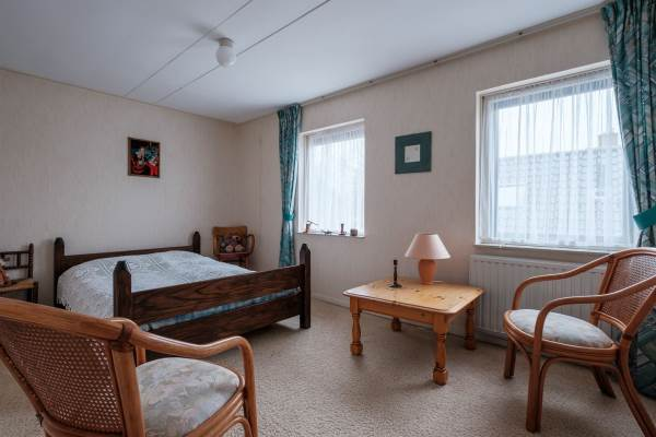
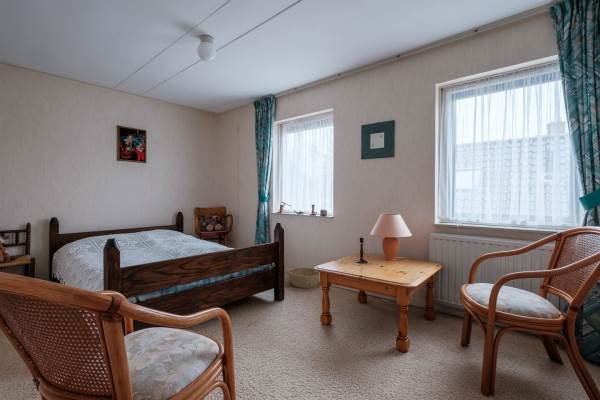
+ basket [287,267,320,289]
